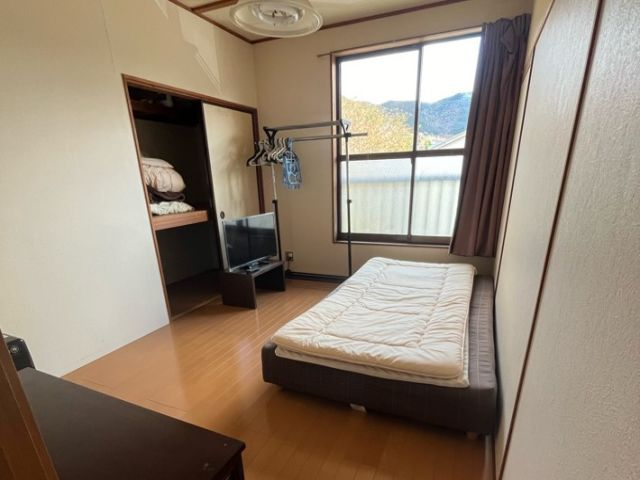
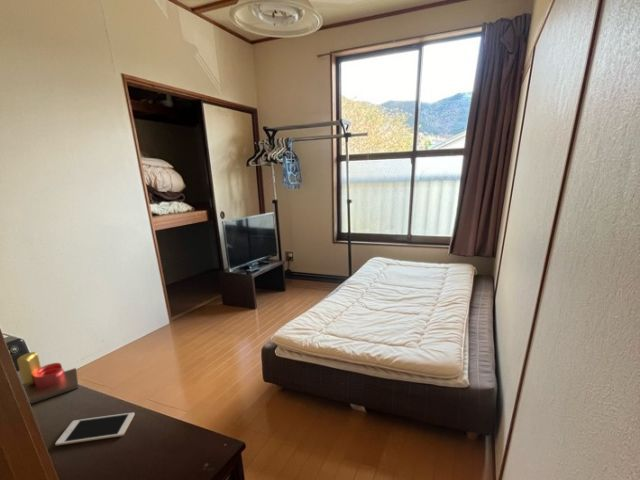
+ candle [16,351,79,405]
+ cell phone [54,411,136,447]
